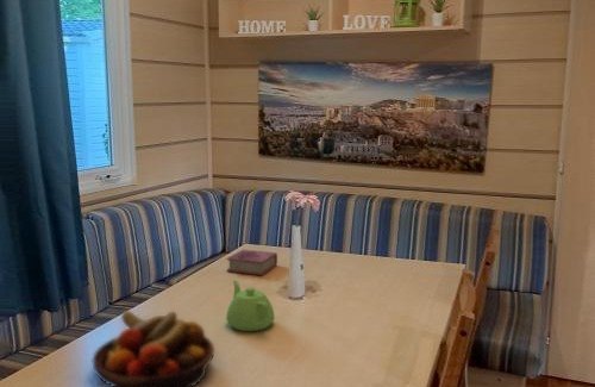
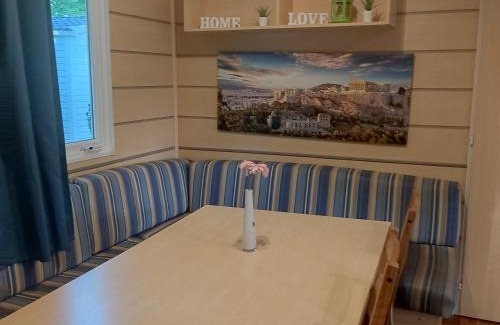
- fruit bowl [92,308,215,387]
- teapot [225,279,275,332]
- book [226,249,278,276]
